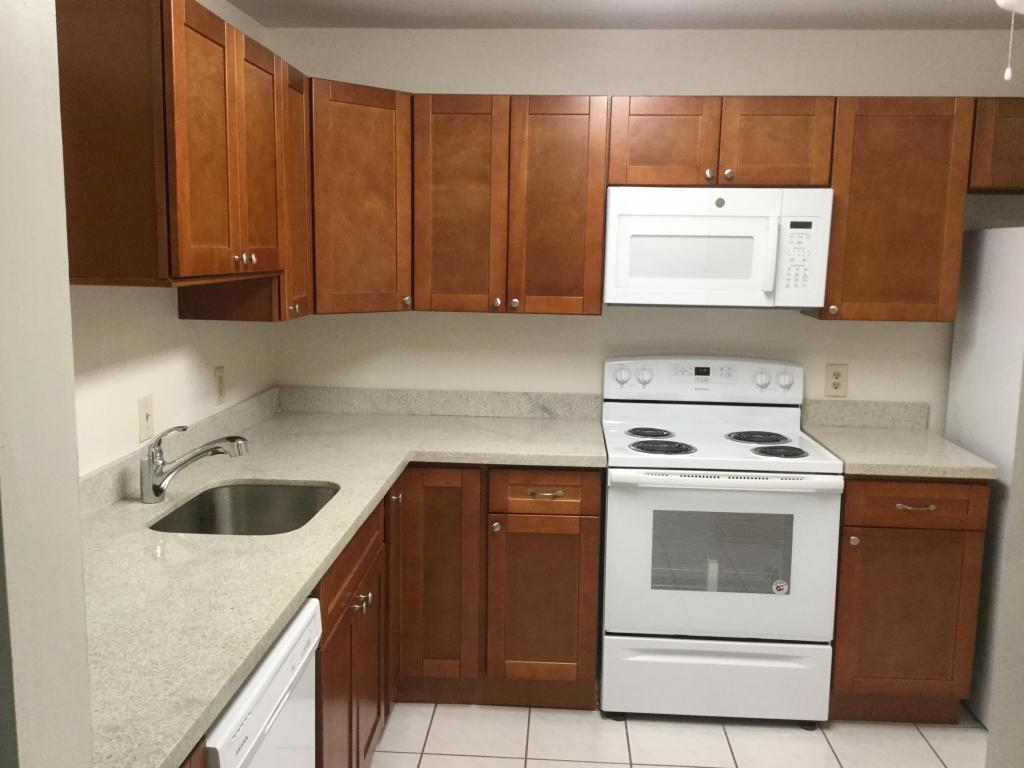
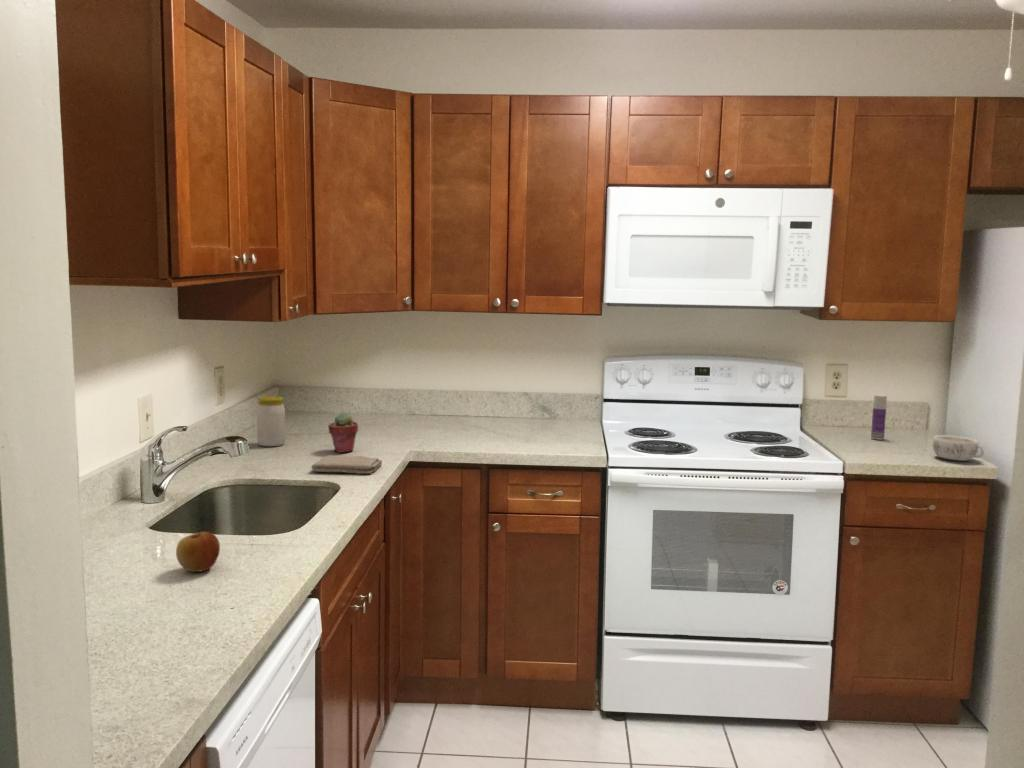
+ bottle [870,394,888,441]
+ jar [256,395,286,447]
+ potted succulent [327,411,359,454]
+ washcloth [311,454,383,475]
+ apple [175,530,221,573]
+ decorative bowl [932,434,985,462]
